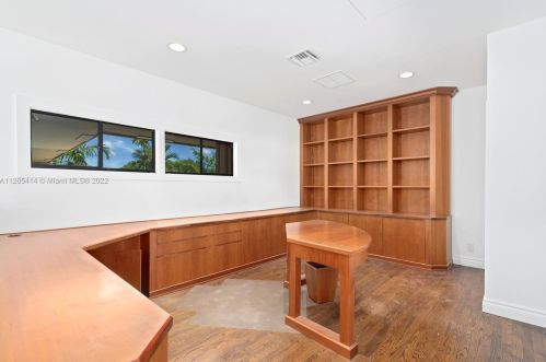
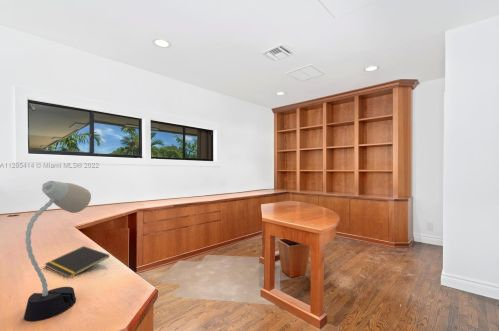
+ desk lamp [23,180,92,323]
+ notepad [44,245,111,278]
